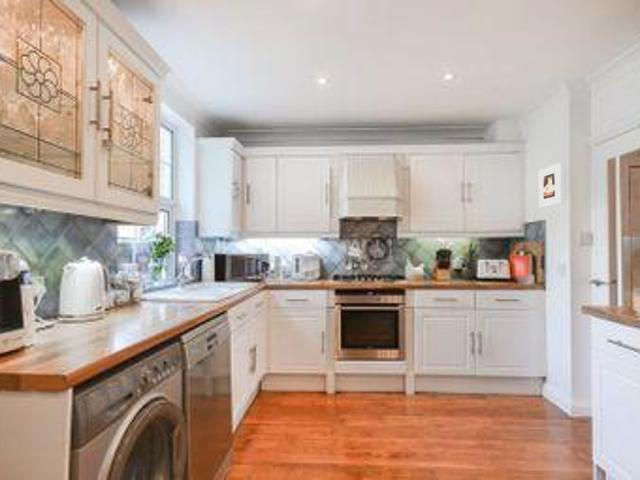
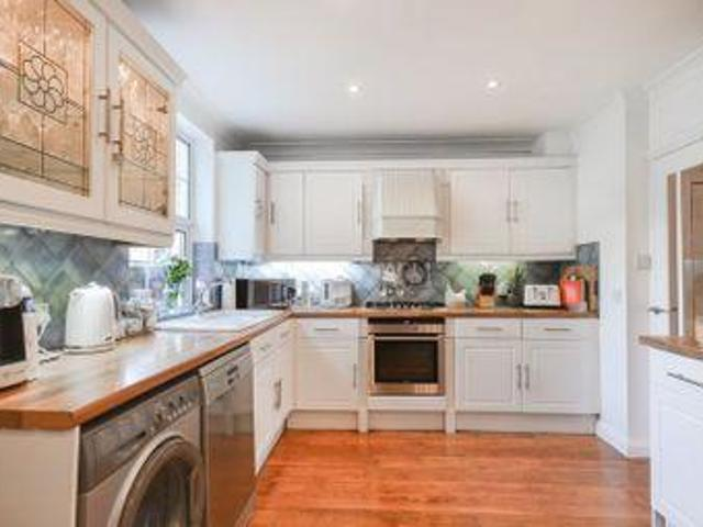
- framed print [538,162,563,208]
